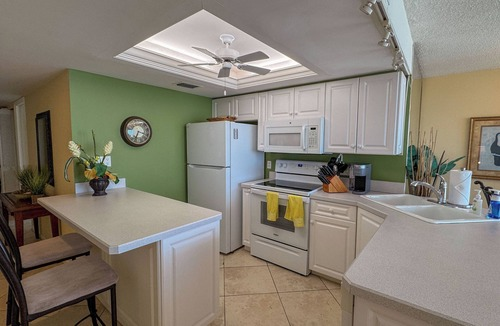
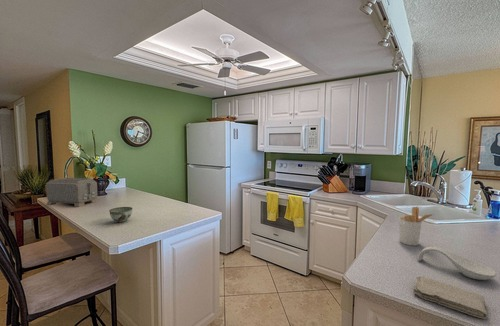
+ bowl [108,206,133,224]
+ utensil holder [398,206,435,247]
+ washcloth [412,275,489,319]
+ spoon rest [417,246,497,281]
+ toaster [45,177,98,208]
